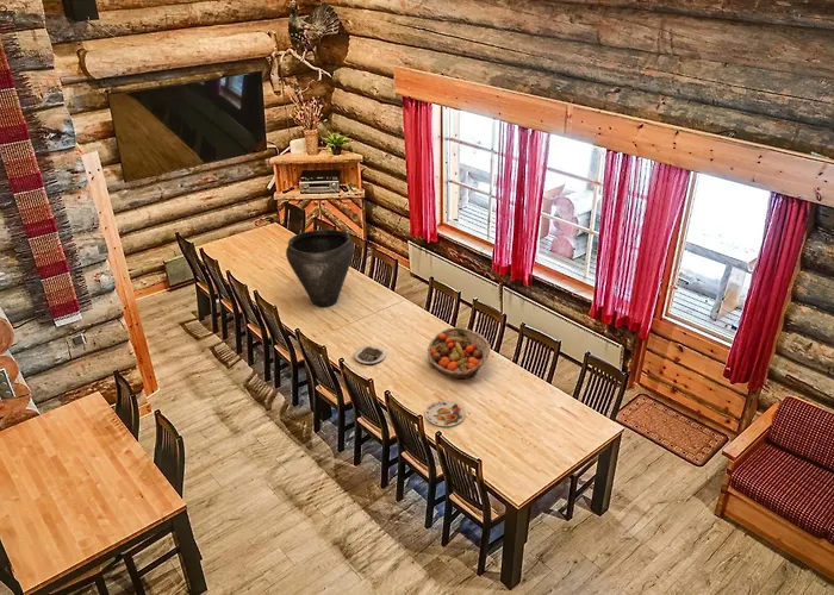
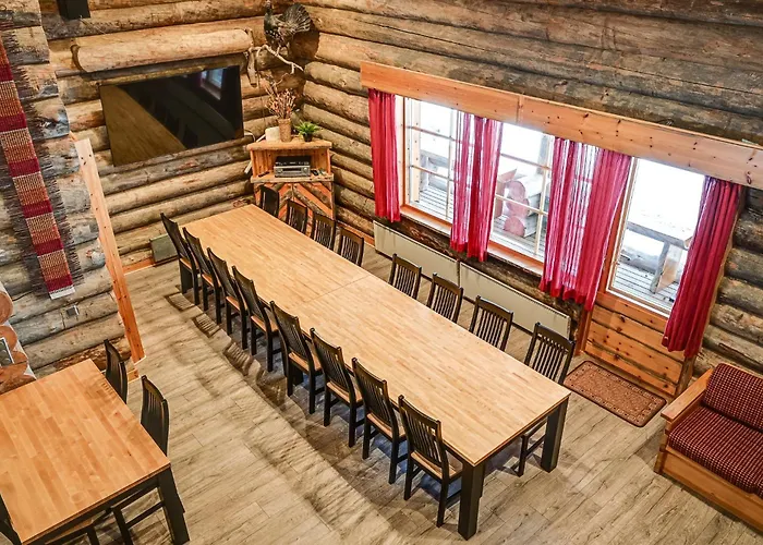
- vase [285,228,355,308]
- plate [424,400,466,427]
- fruit basket [427,326,491,381]
- plate [353,345,387,367]
